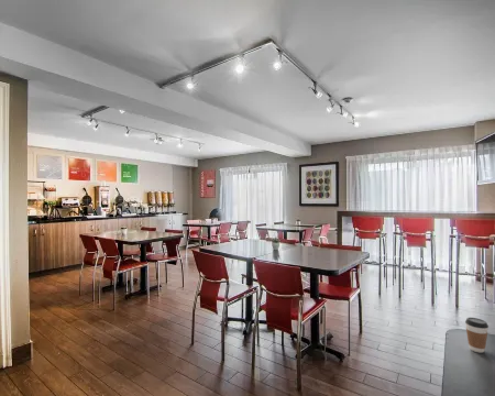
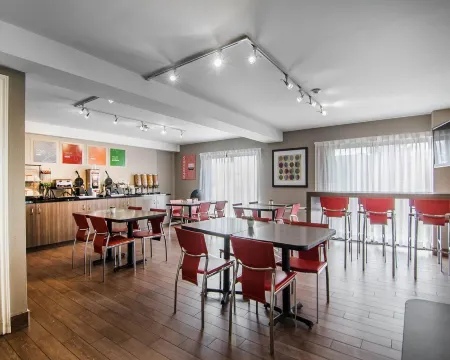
- coffee cup [464,317,490,354]
